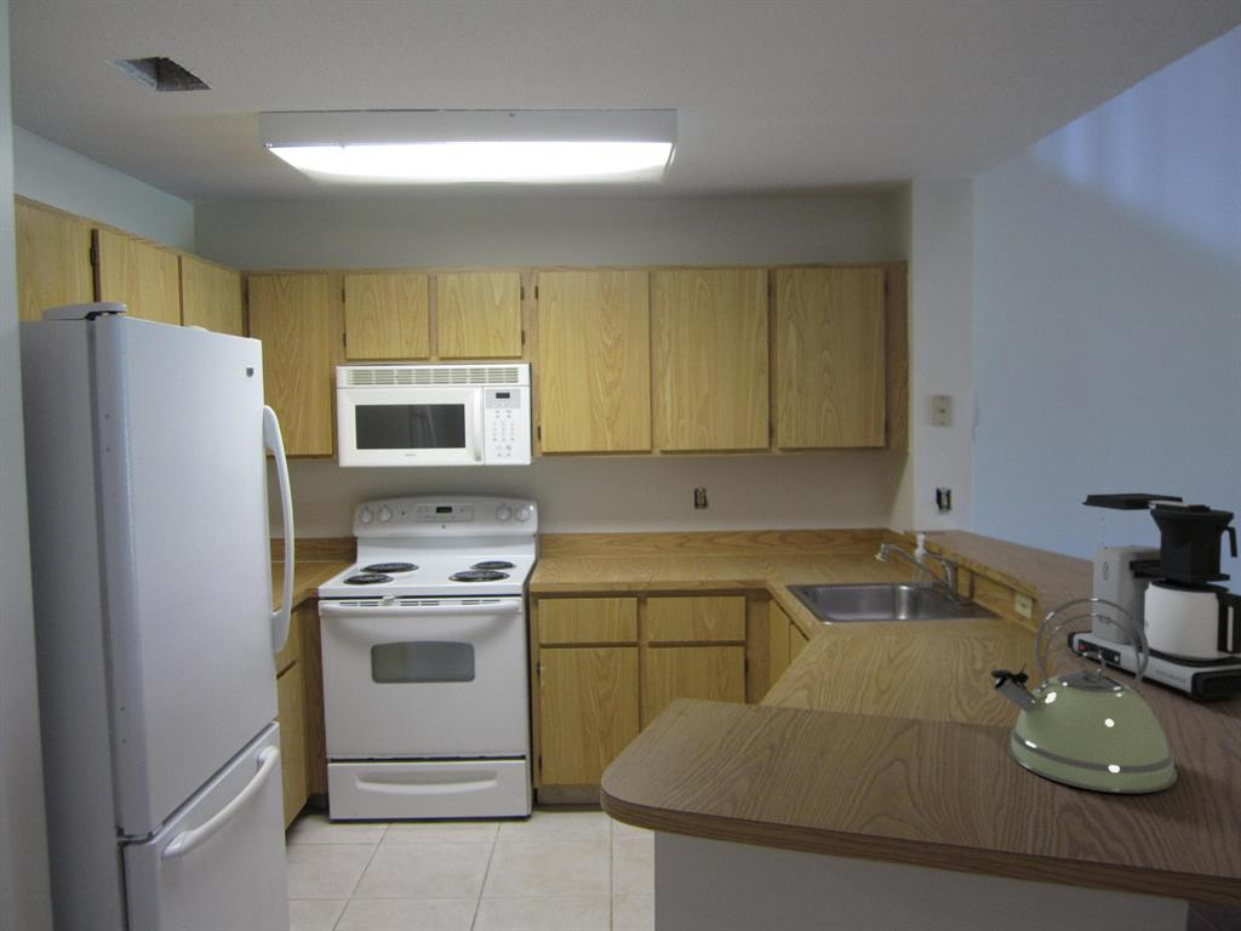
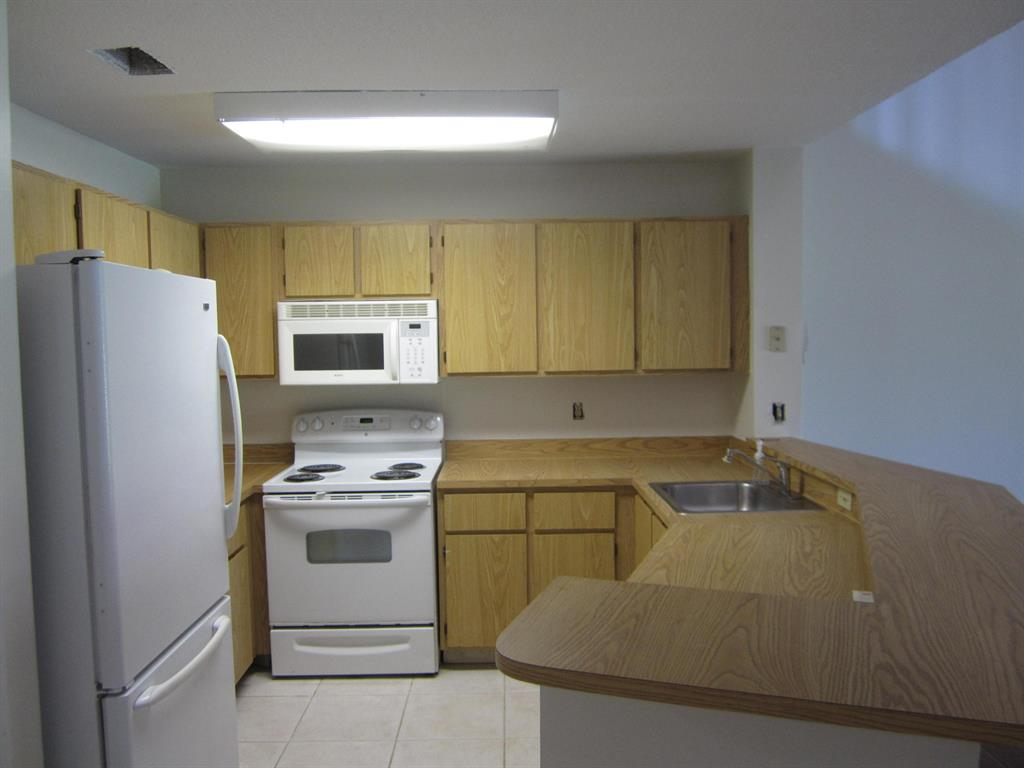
- kettle [989,596,1178,794]
- coffee maker [1066,492,1241,702]
